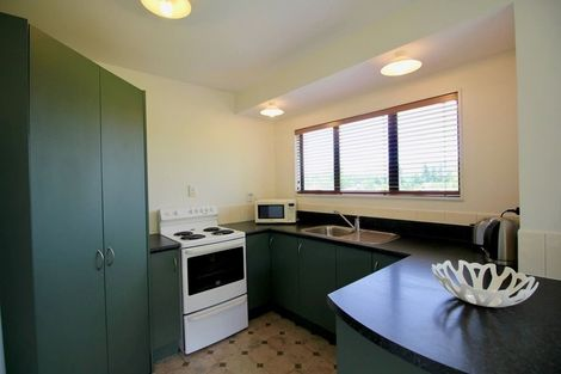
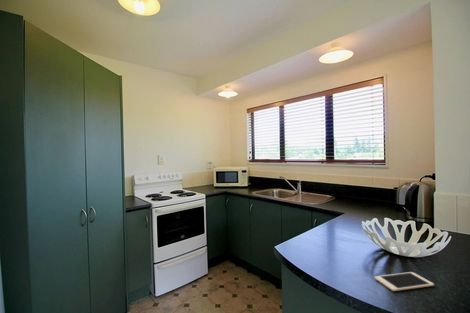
+ cell phone [374,271,435,292]
